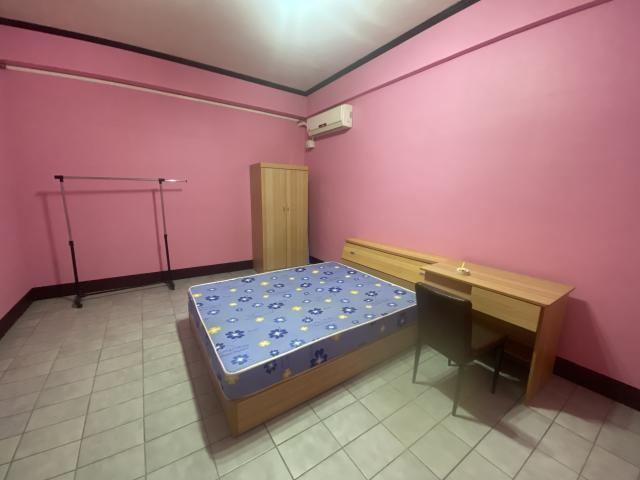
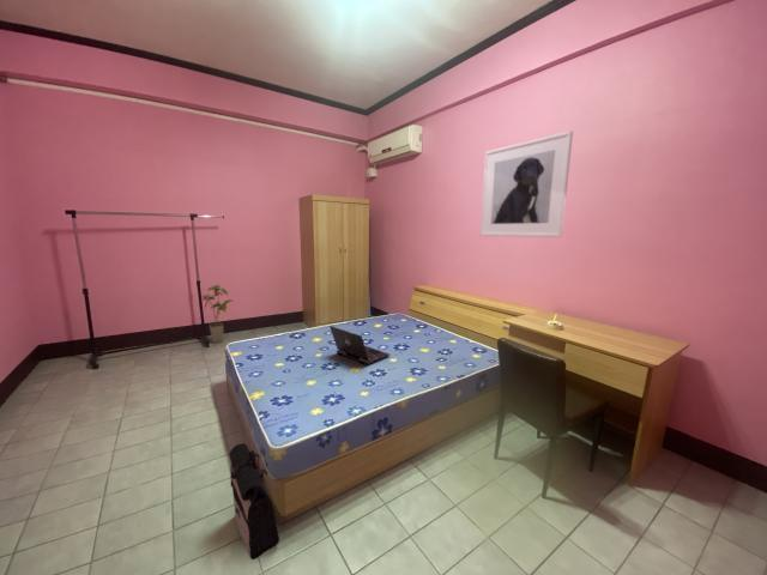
+ backpack [228,442,280,561]
+ laptop [328,325,391,367]
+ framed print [479,129,574,238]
+ house plant [200,284,236,344]
